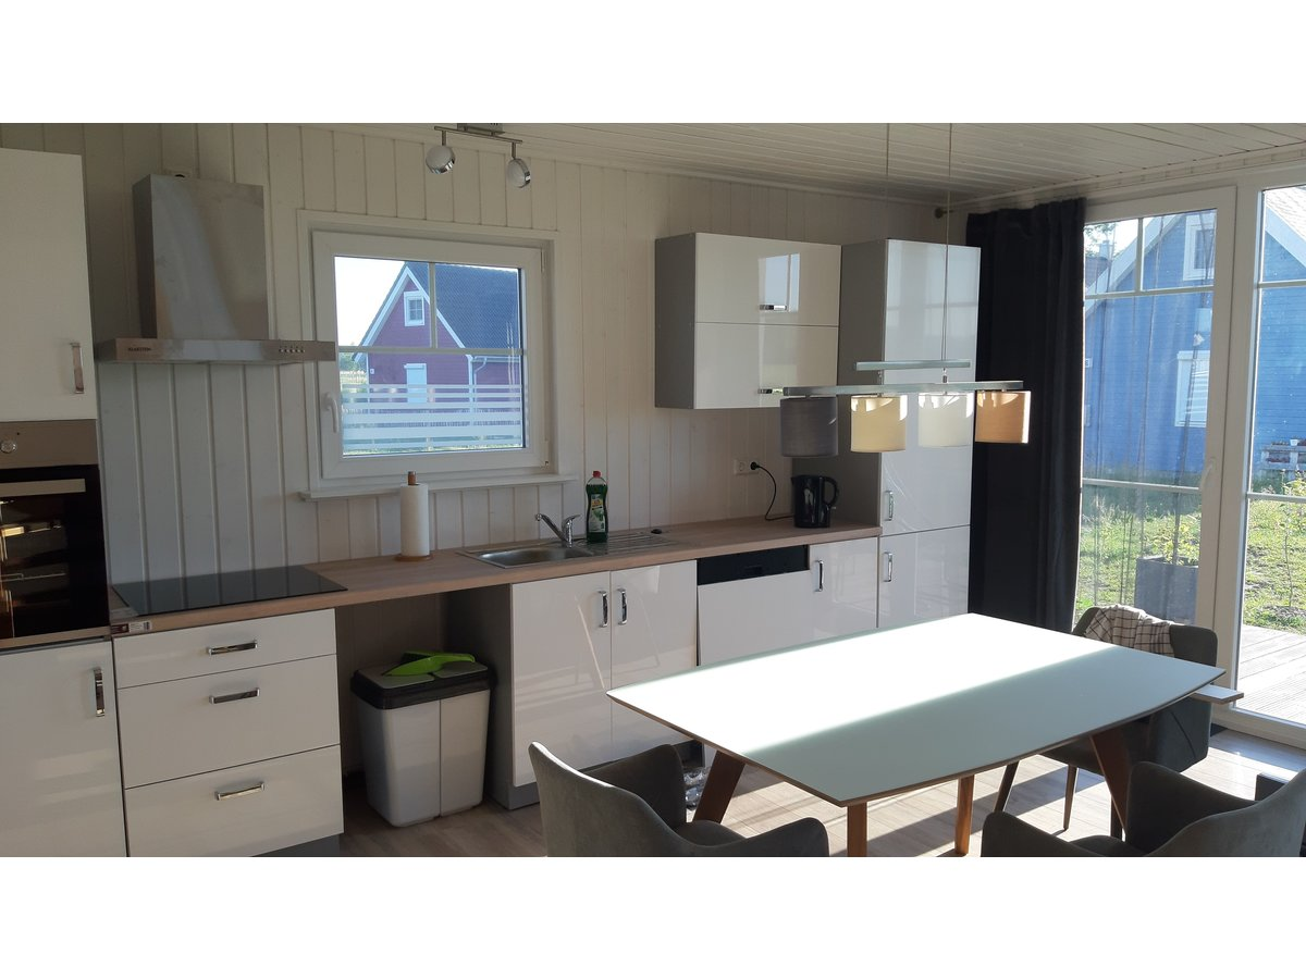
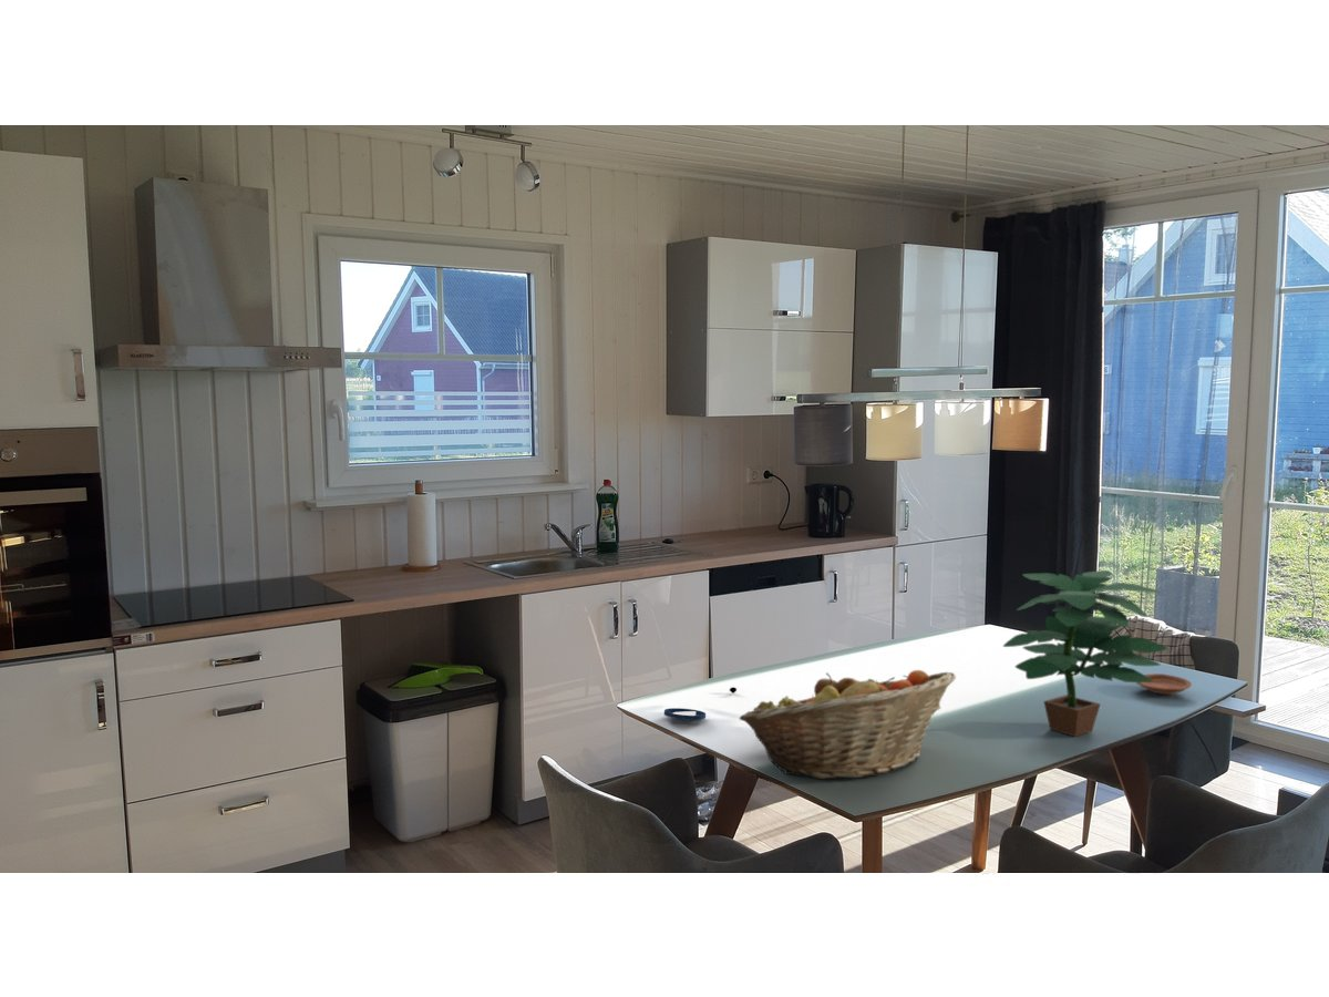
+ plate [663,686,738,721]
+ plate [1135,672,1193,696]
+ potted plant [1001,569,1168,738]
+ fruit basket [739,669,957,780]
